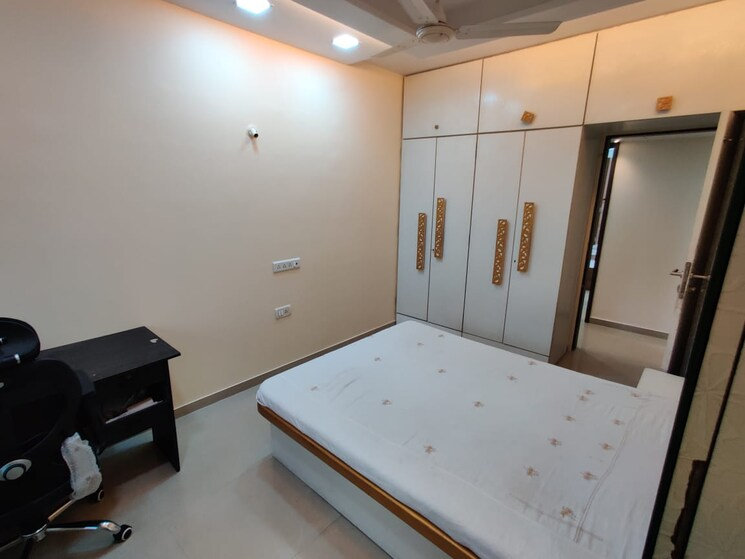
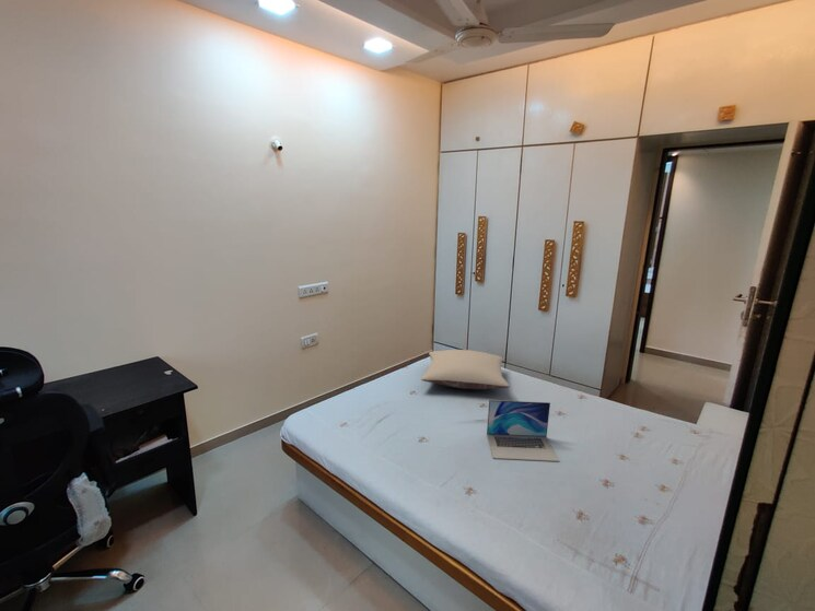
+ laptop [486,399,560,462]
+ pillow [420,349,511,390]
